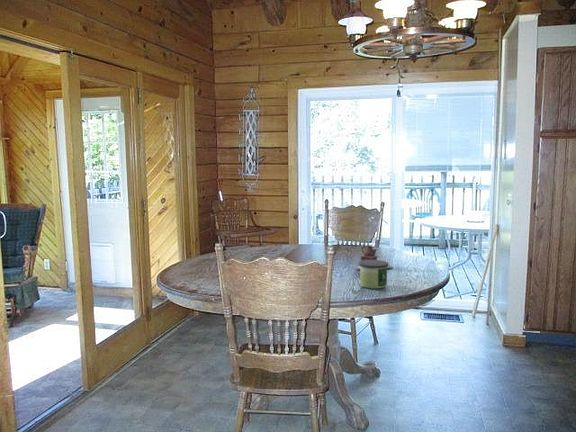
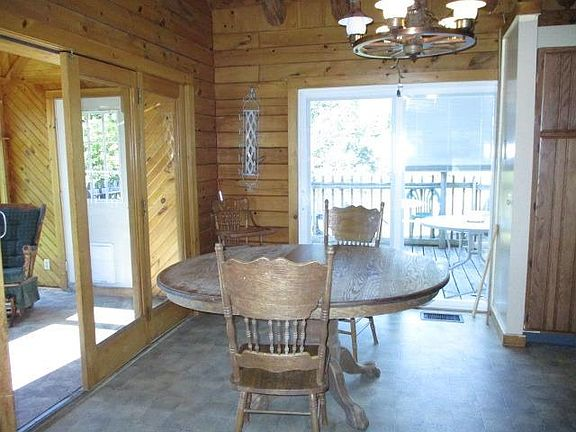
- candle [358,259,389,290]
- teapot [355,244,395,270]
